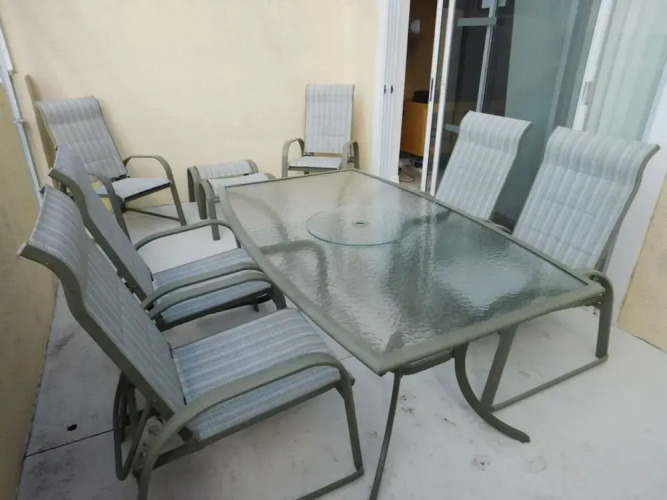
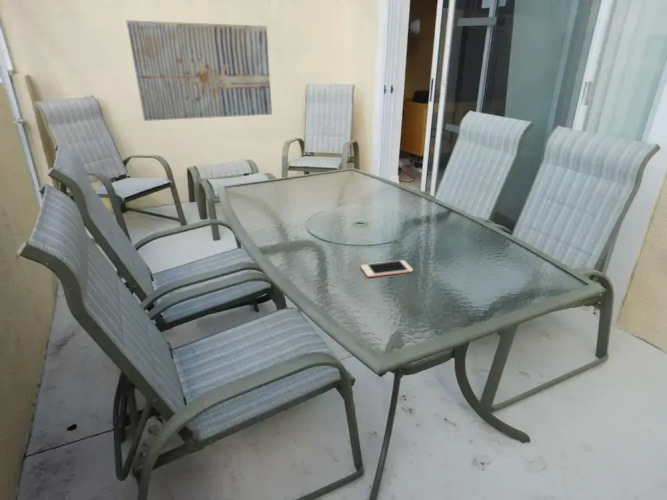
+ wall art [125,19,273,122]
+ cell phone [360,259,414,278]
